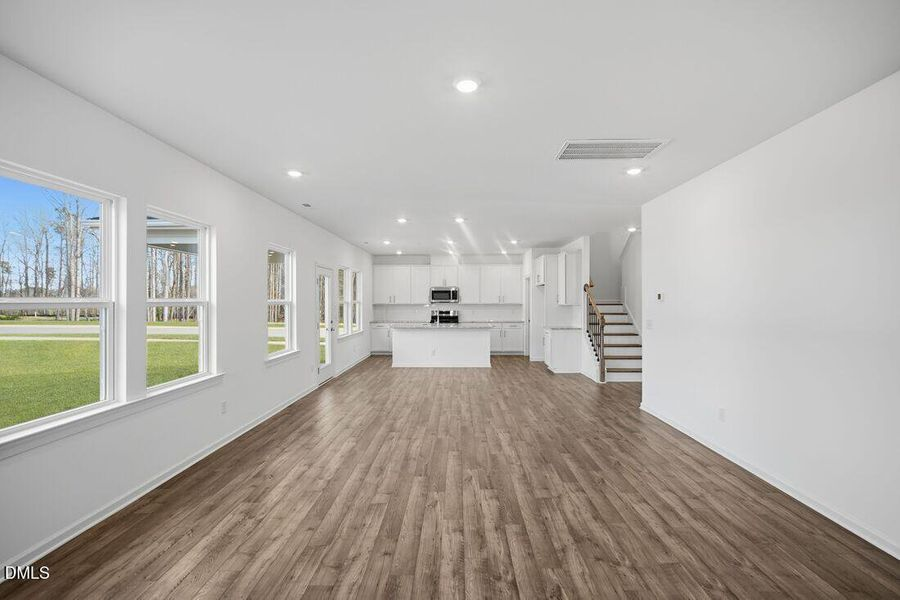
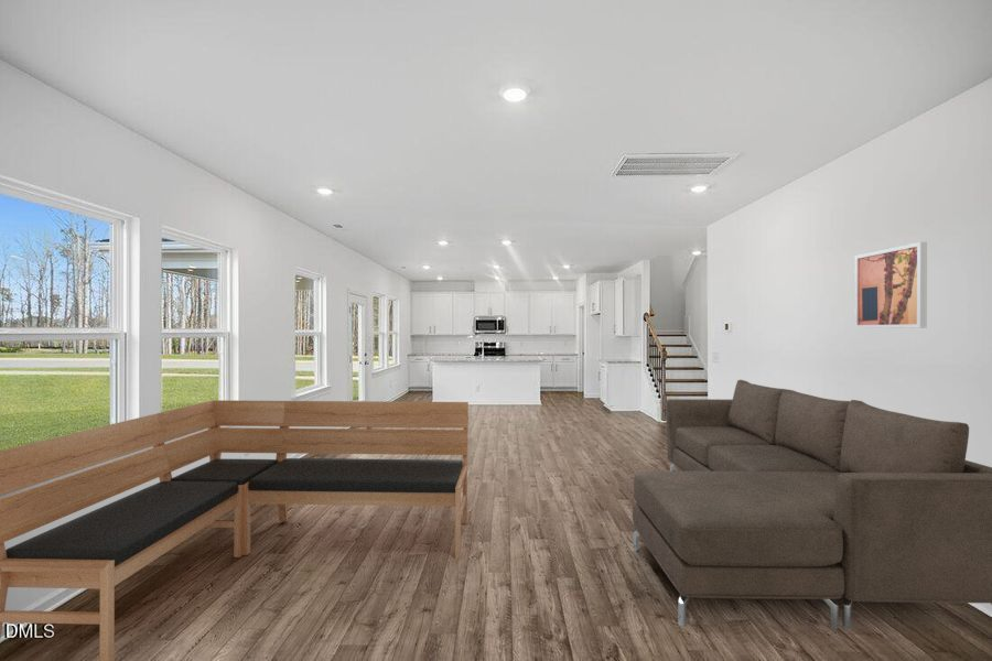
+ bench [0,399,470,661]
+ sofa [632,379,992,630]
+ wall art [853,241,928,329]
